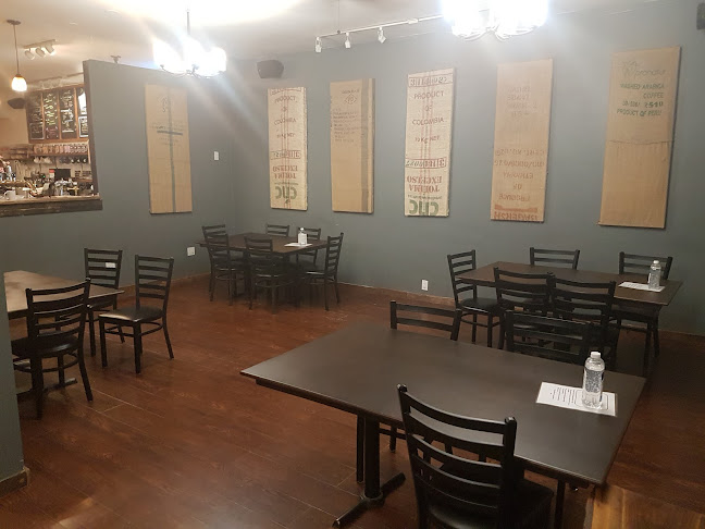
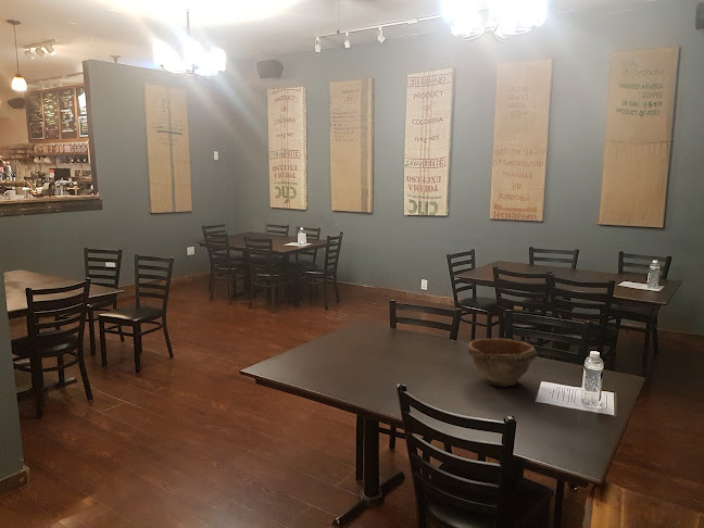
+ bowl [466,338,538,388]
